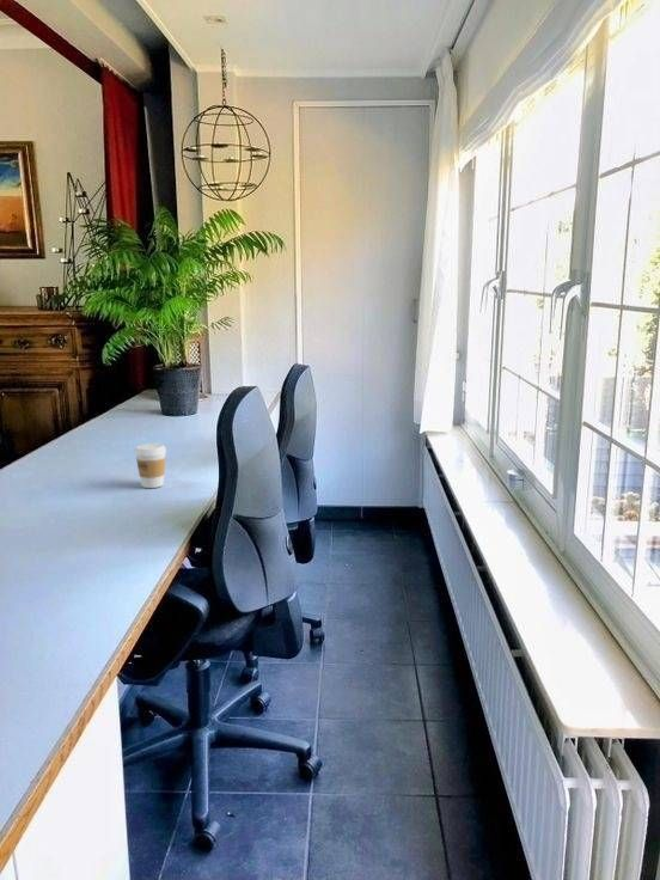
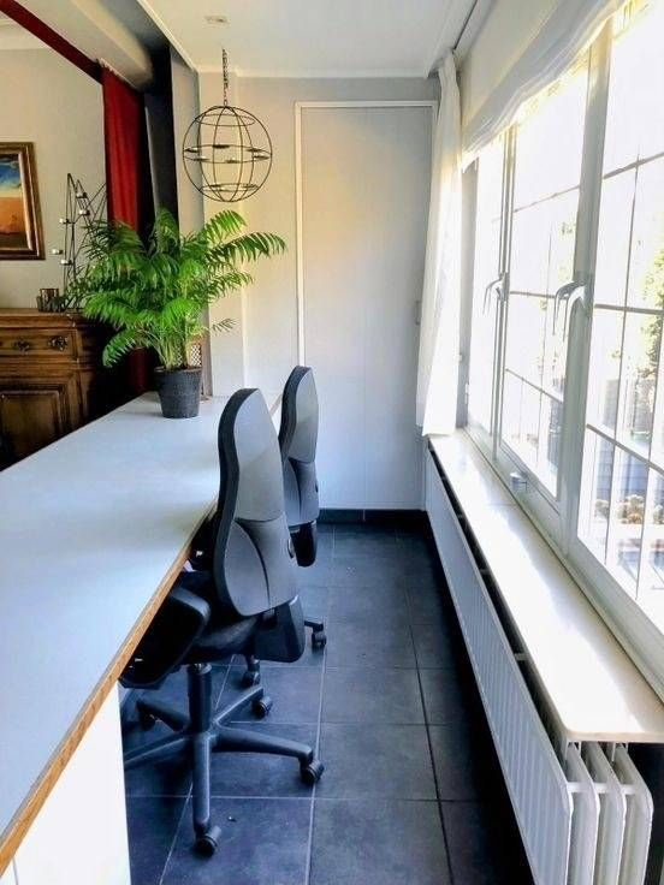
- coffee cup [134,442,167,489]
